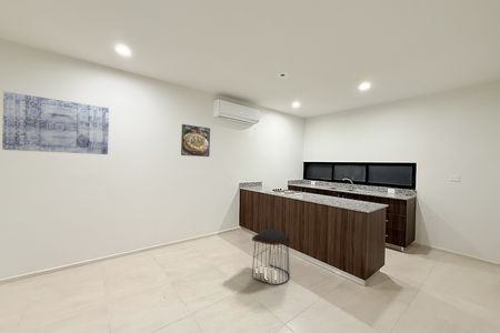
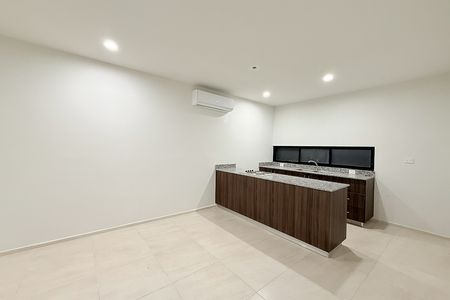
- stool [251,228,291,286]
- wall art [1,90,110,155]
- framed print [180,123,211,158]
